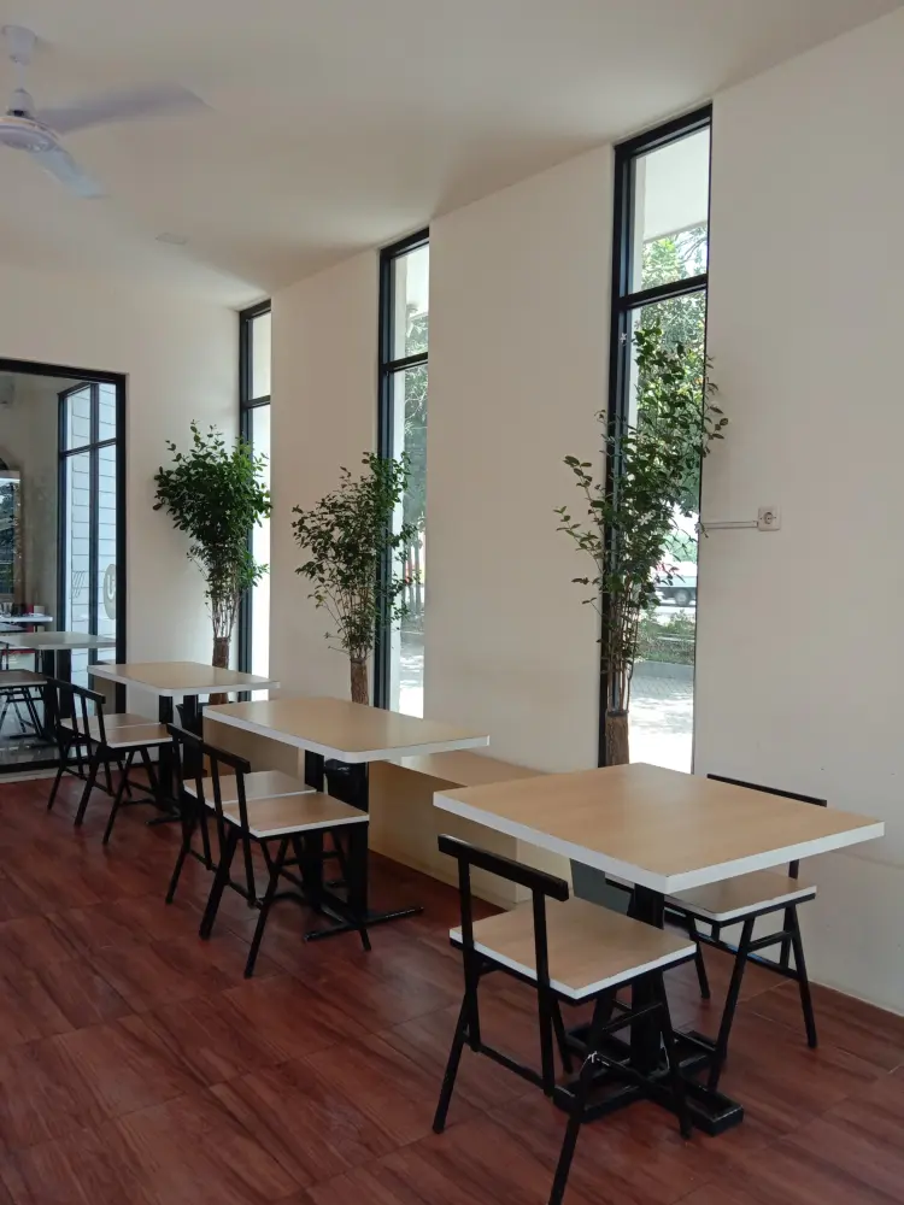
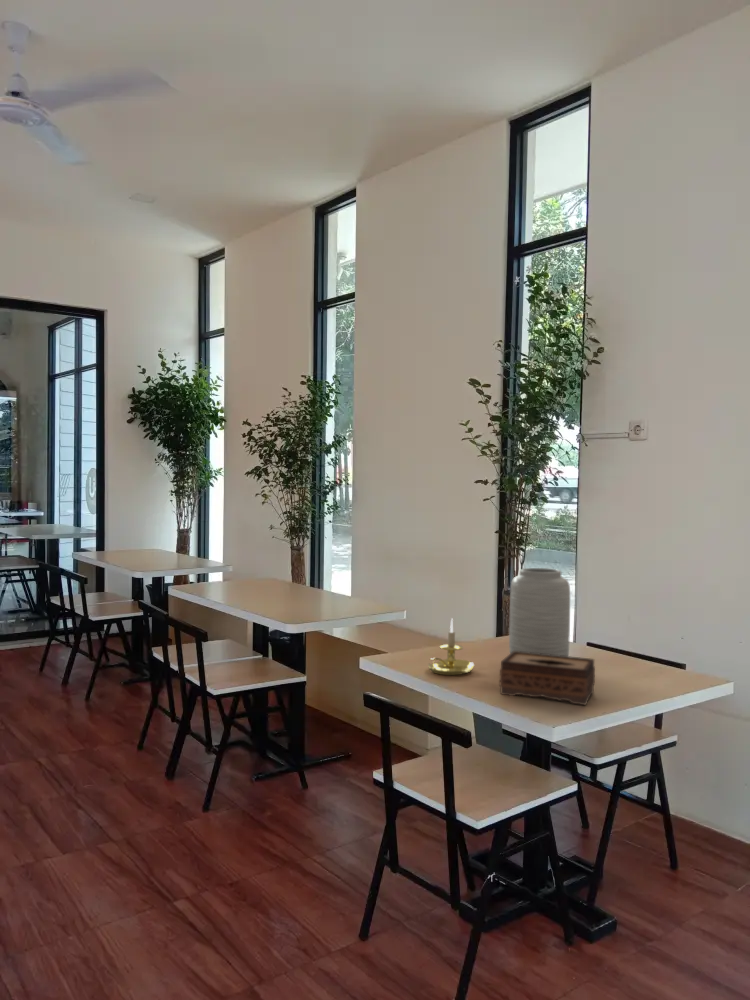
+ tissue box [499,651,596,706]
+ candle holder [427,617,475,676]
+ vase [508,567,571,656]
